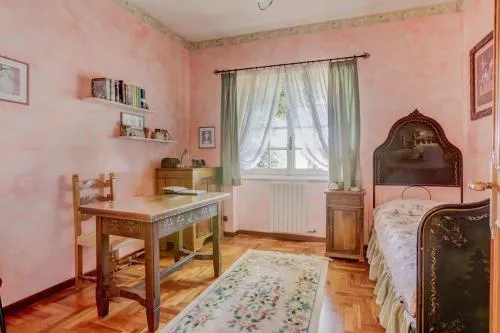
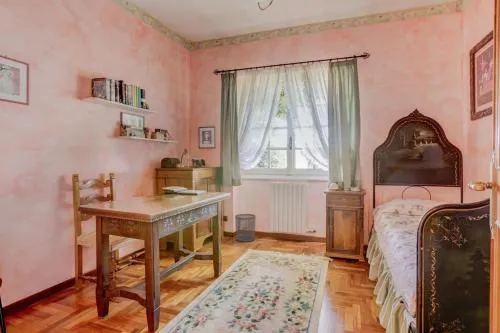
+ waste bin [234,213,257,243]
